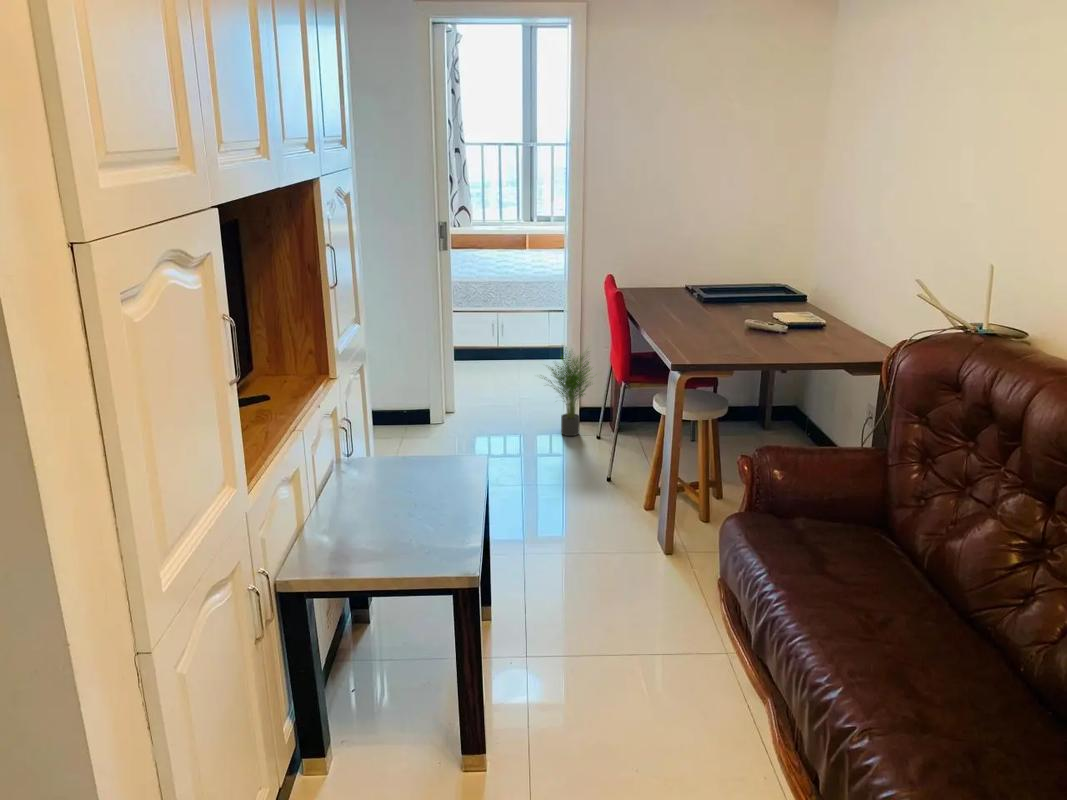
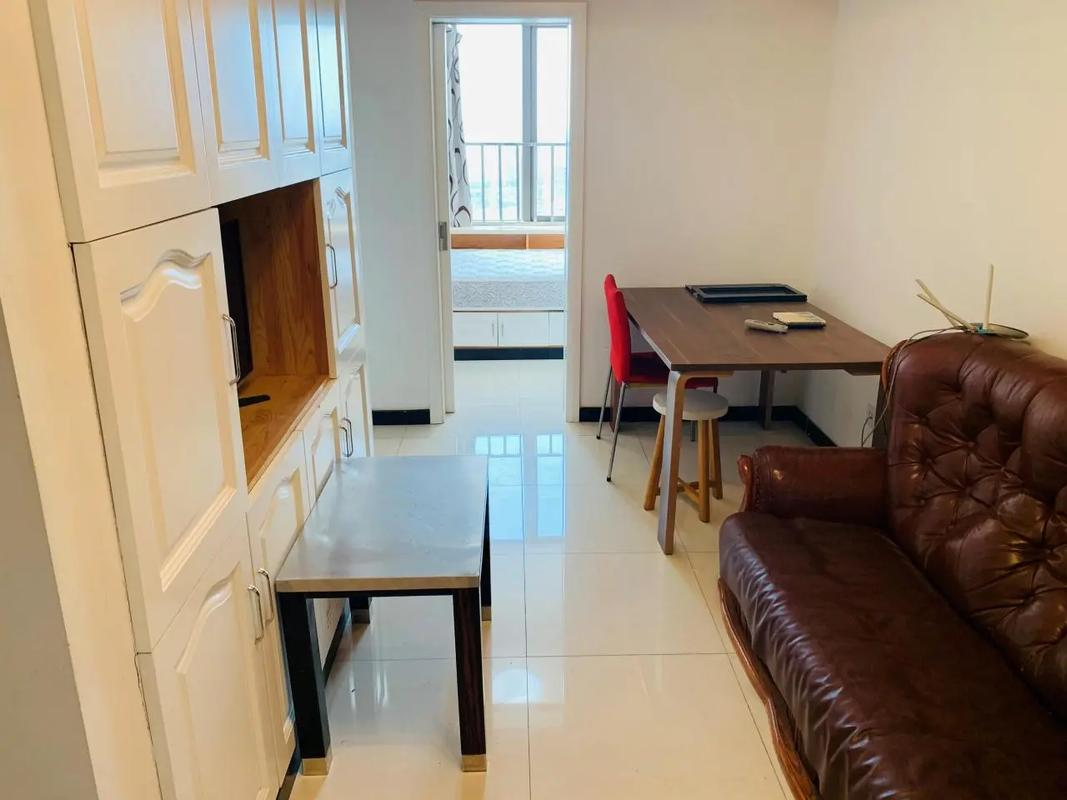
- potted plant [535,342,601,437]
